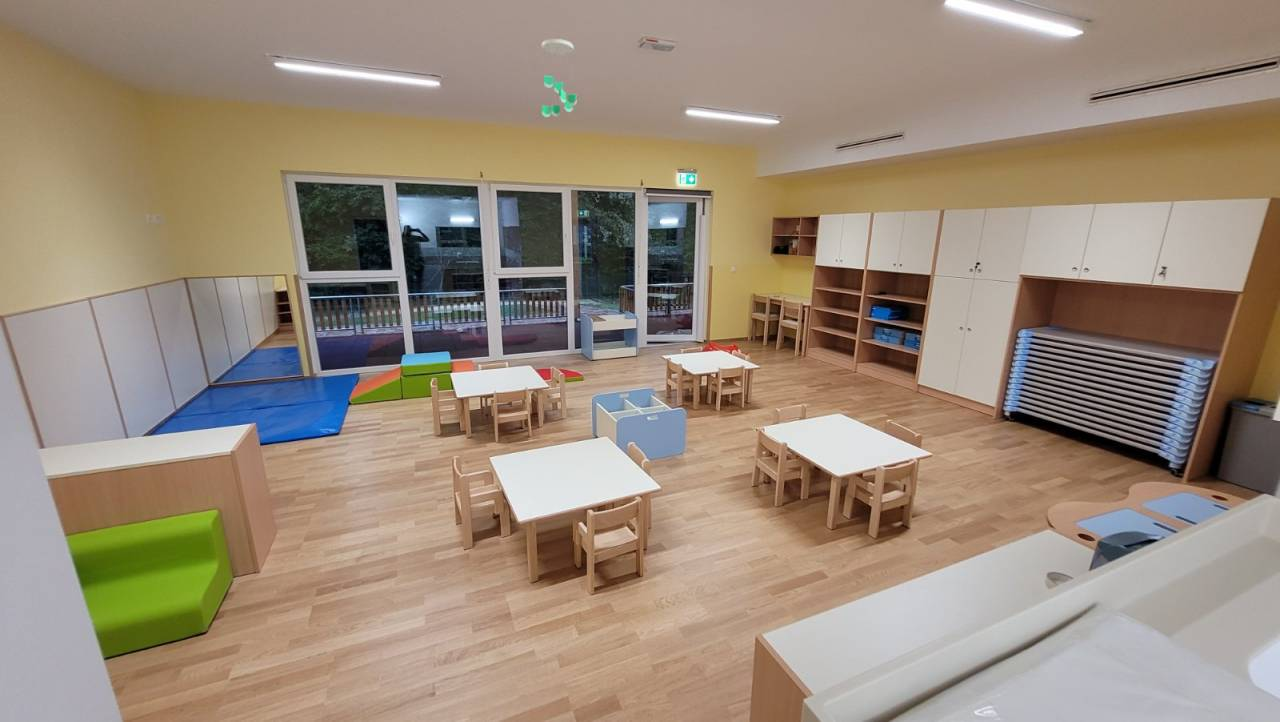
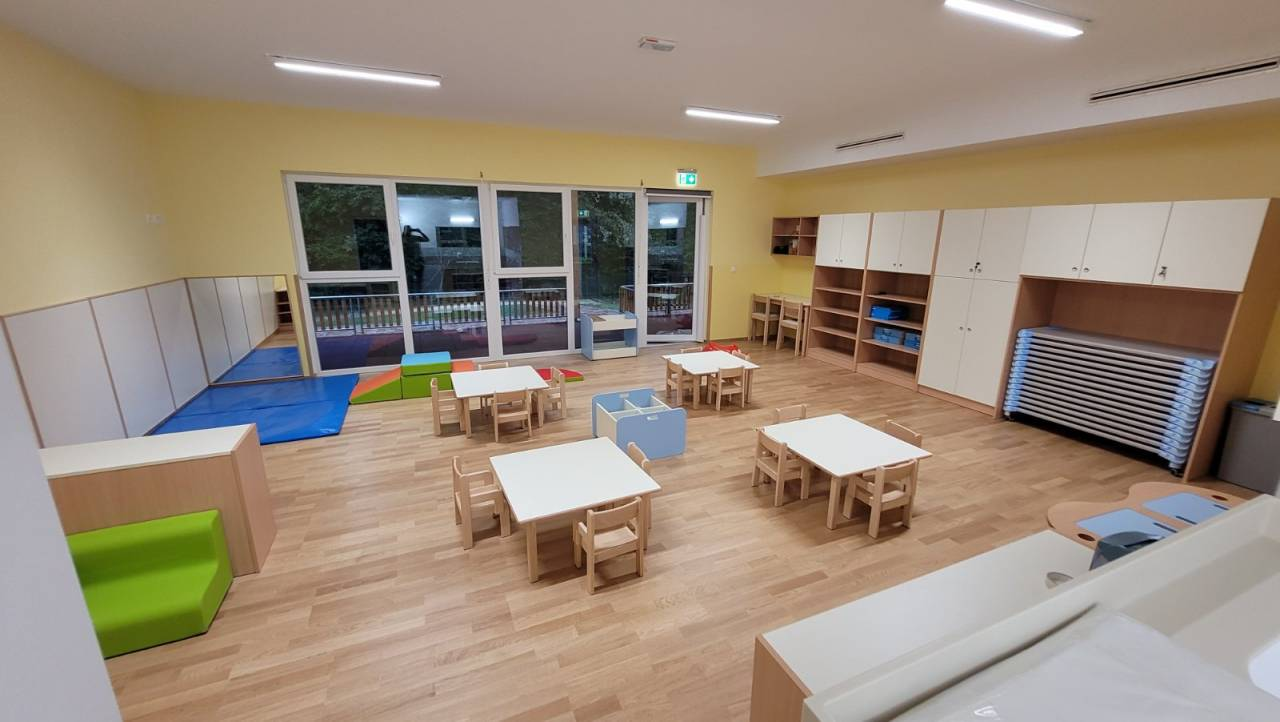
- ceiling mobile [541,38,577,118]
